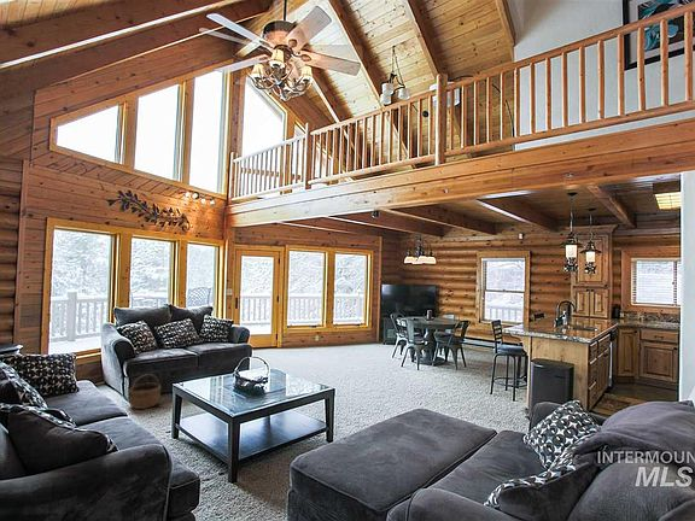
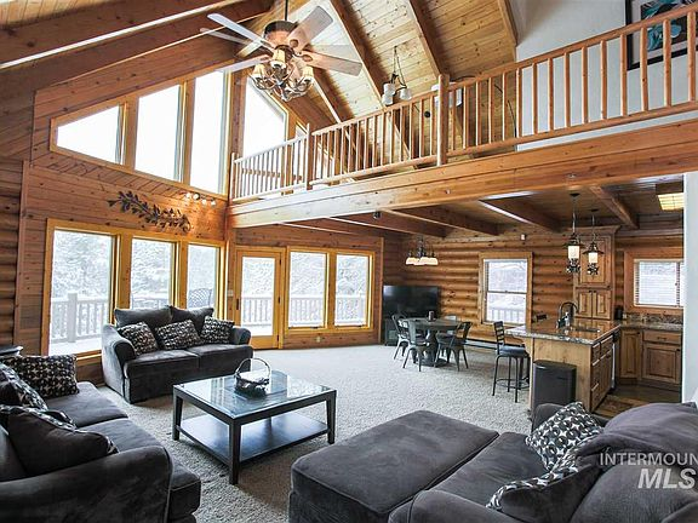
- wicker basket [128,373,162,410]
